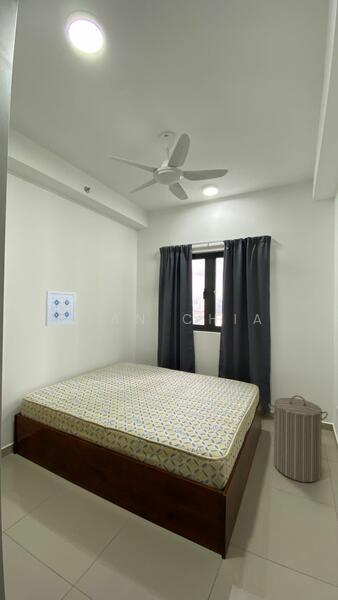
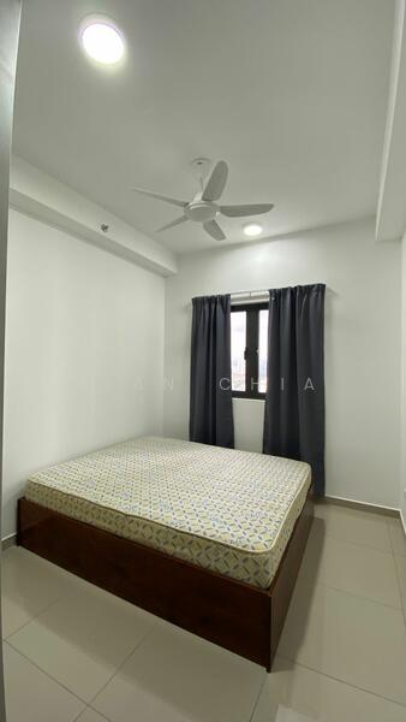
- wall art [44,290,77,327]
- laundry hamper [268,394,329,483]
